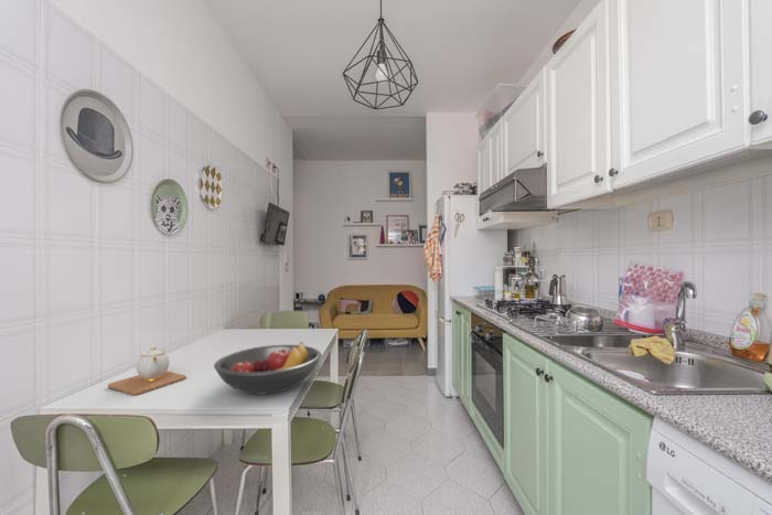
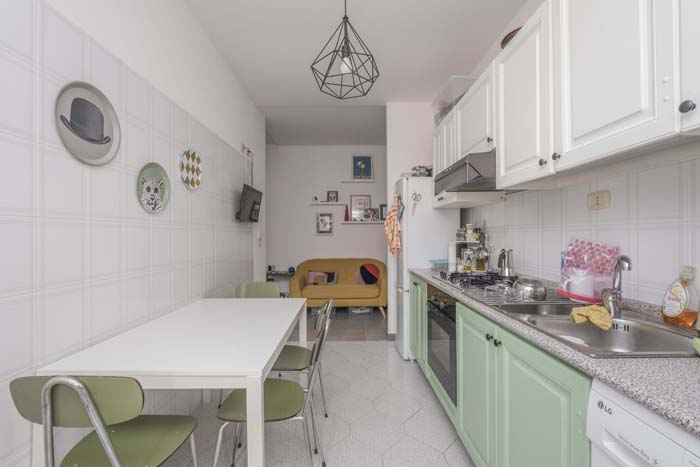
- fruit bowl [213,341,323,396]
- teapot [107,344,187,396]
